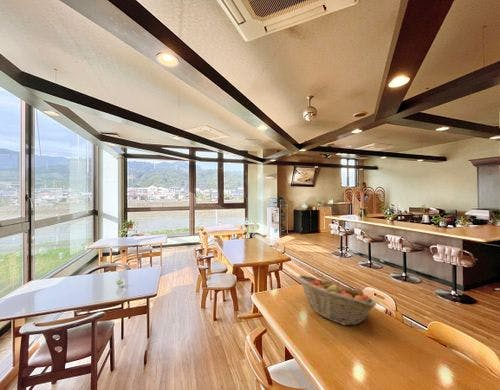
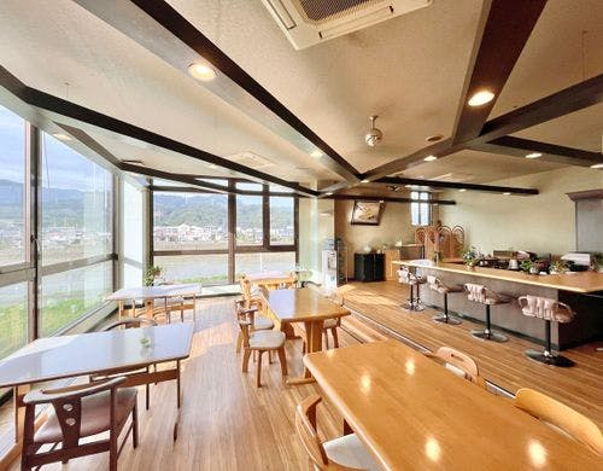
- fruit basket [296,274,377,326]
